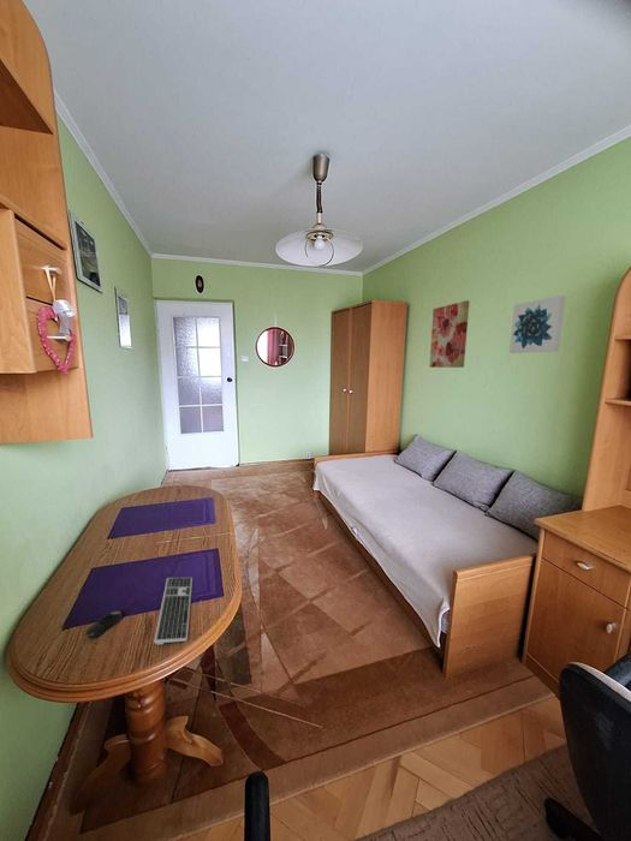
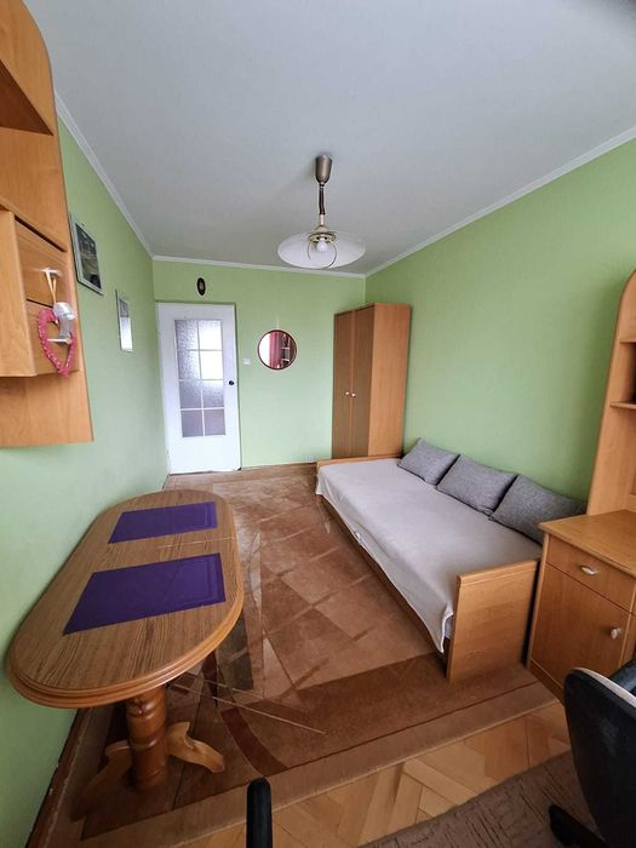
- wall art [428,299,471,369]
- computer mouse [85,609,123,639]
- keyboard [153,577,194,646]
- wall art [508,294,566,354]
